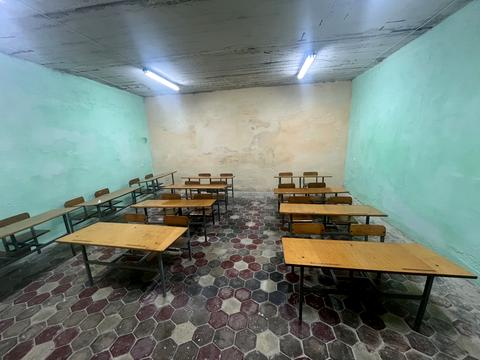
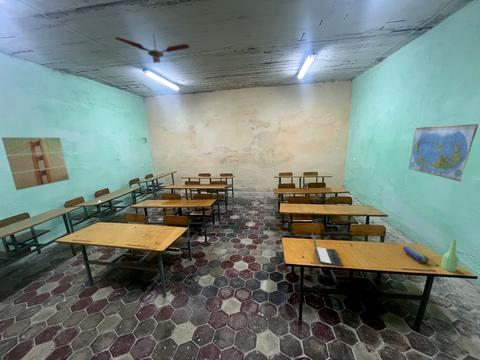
+ bottle [440,239,460,273]
+ wall art [1,136,70,191]
+ ceiling fan [114,33,190,64]
+ world map [408,123,479,182]
+ pencil case [402,245,429,264]
+ laptop [311,232,343,266]
